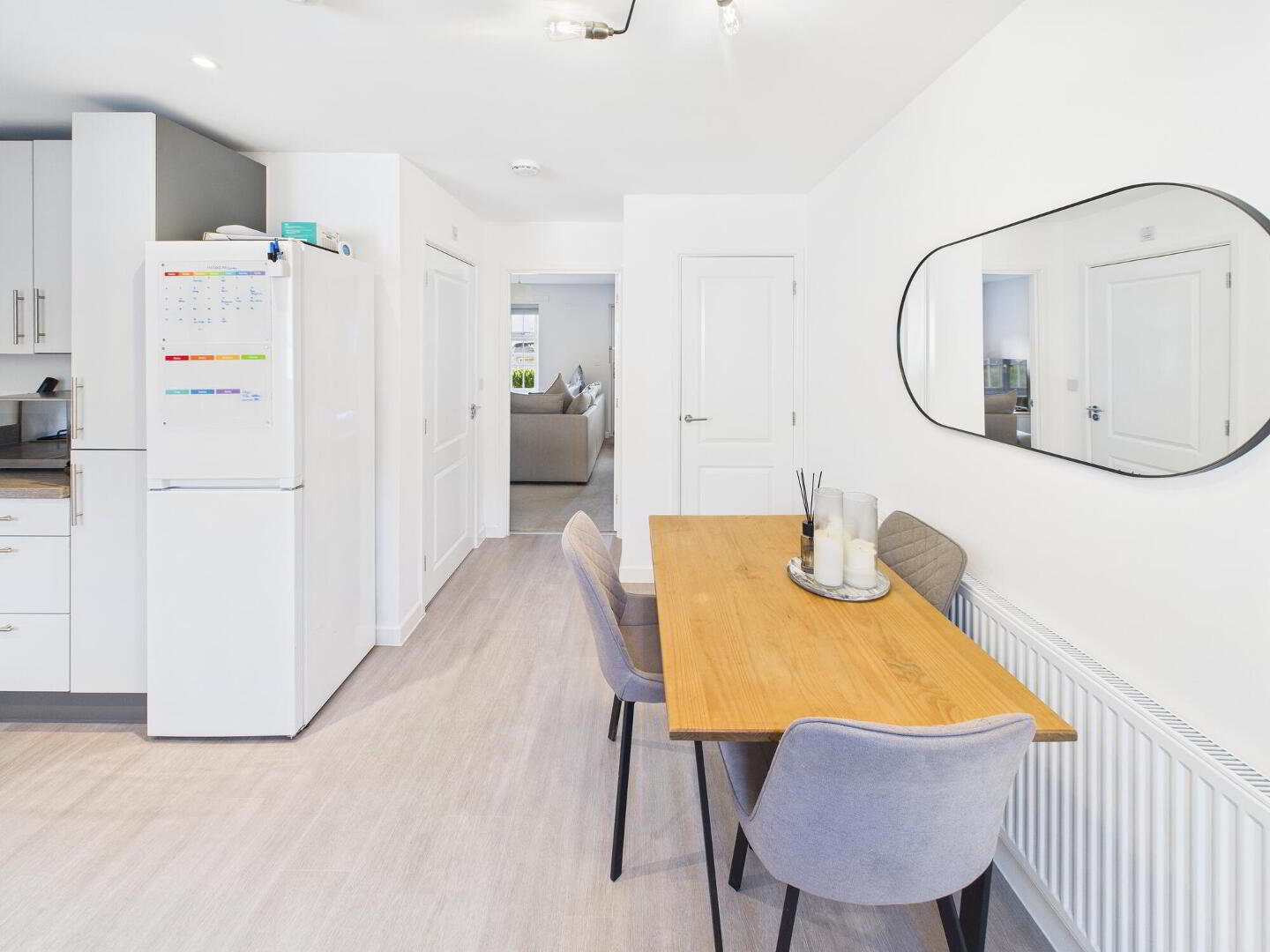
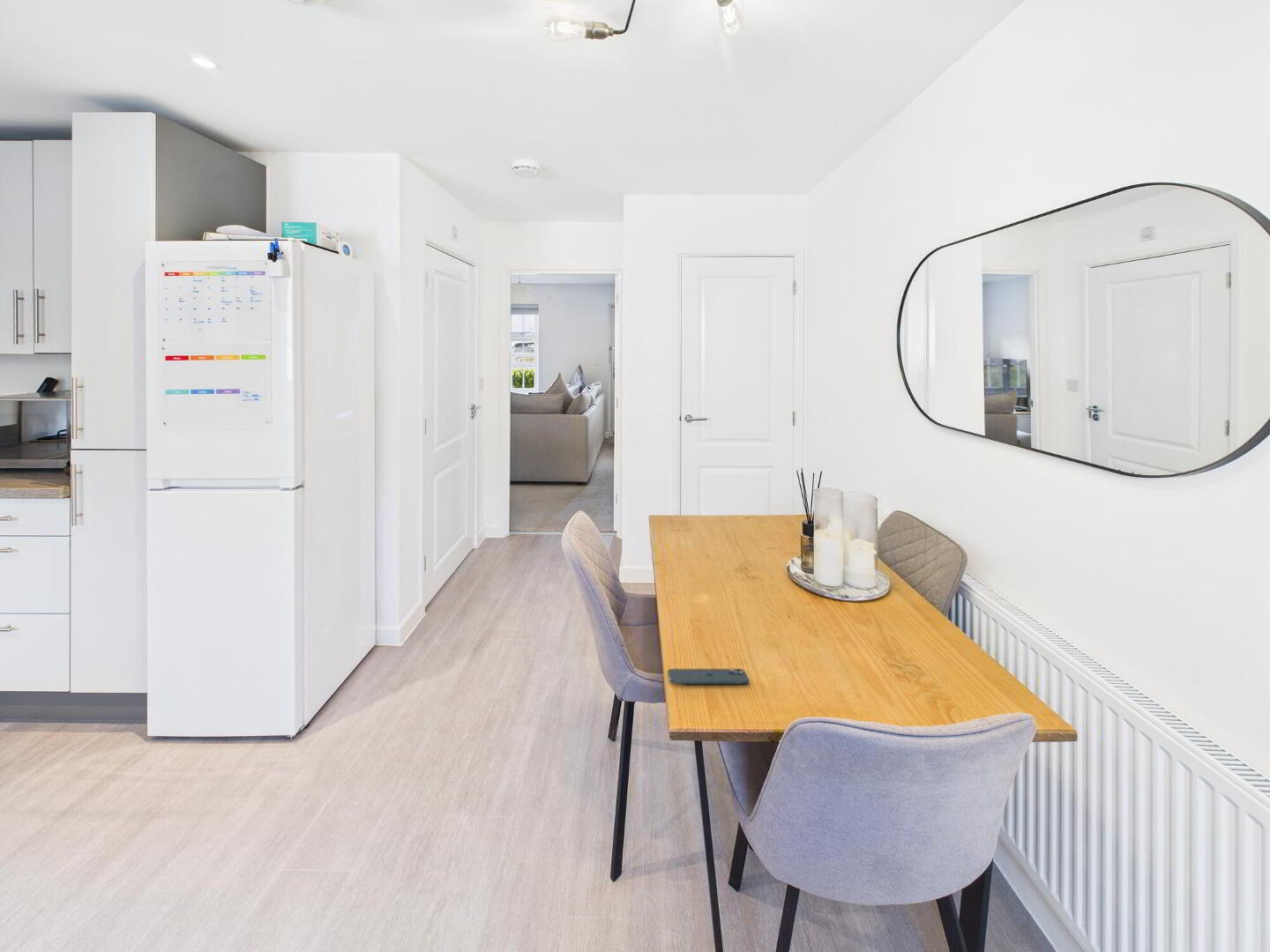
+ smartphone [667,668,751,685]
